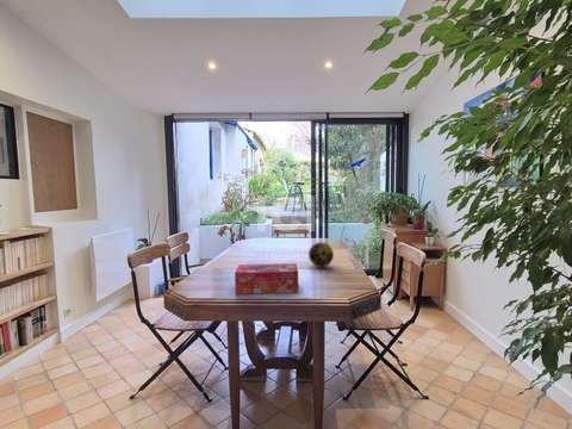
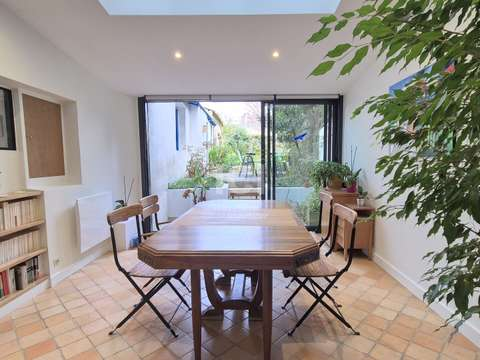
- decorative orb [307,241,335,268]
- tissue box [234,262,299,296]
